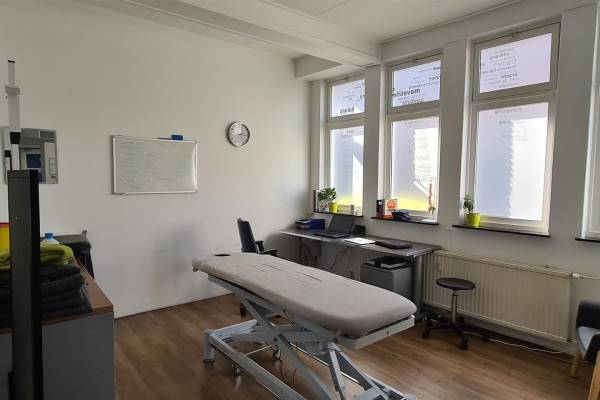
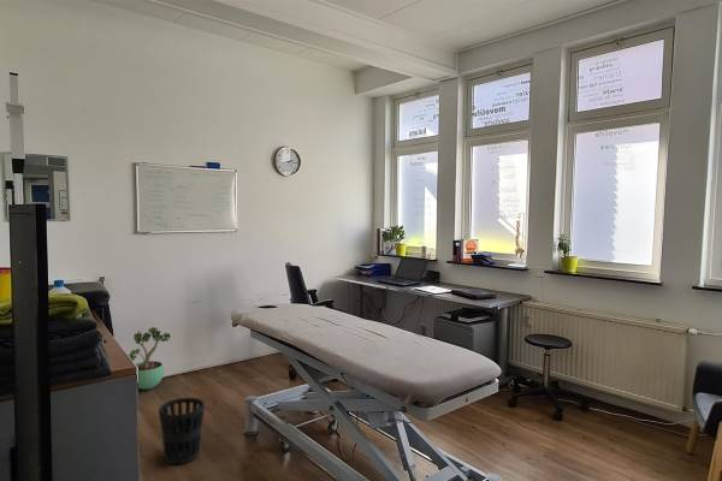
+ wastebasket [158,397,206,465]
+ potted plant [128,326,172,391]
